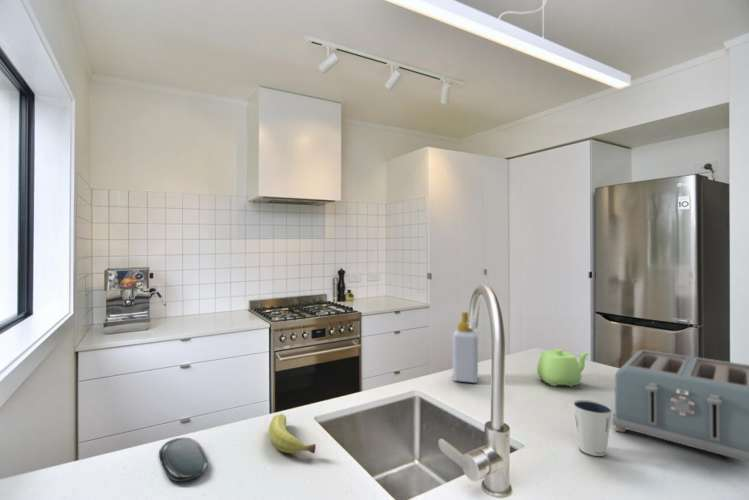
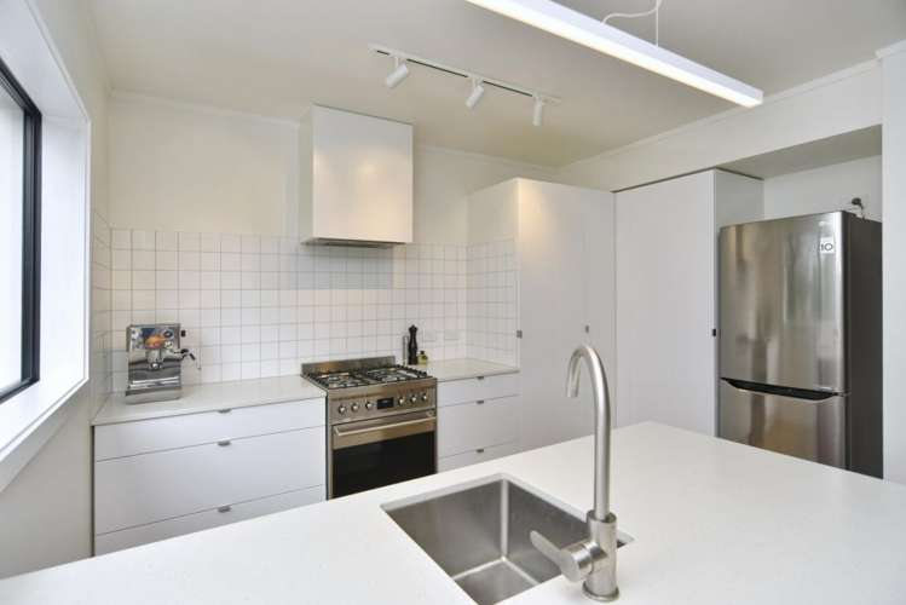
- teapot [536,348,591,387]
- fruit [268,413,317,454]
- oval tray [158,437,208,482]
- dixie cup [572,399,614,457]
- toaster [611,349,749,463]
- soap bottle [452,311,479,384]
